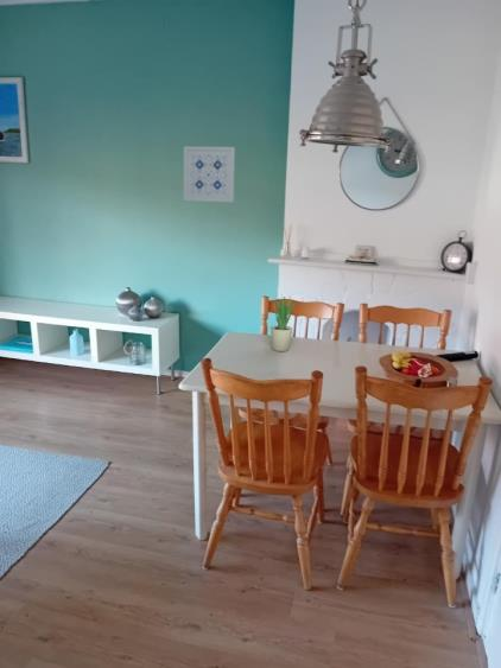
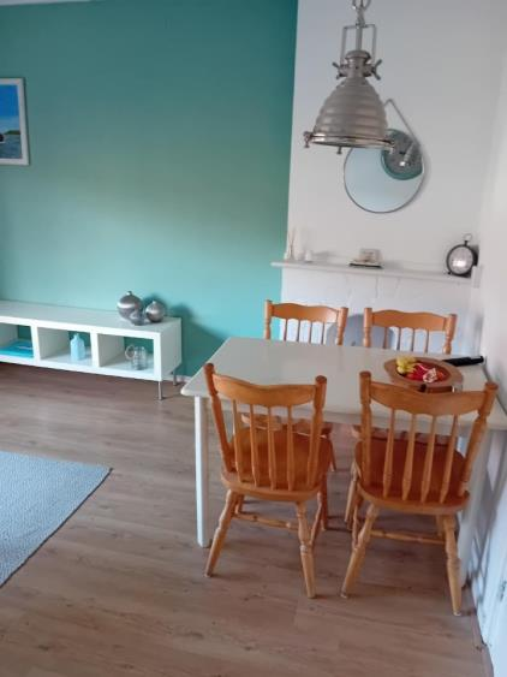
- wall art [183,145,236,203]
- potted plant [269,295,297,352]
